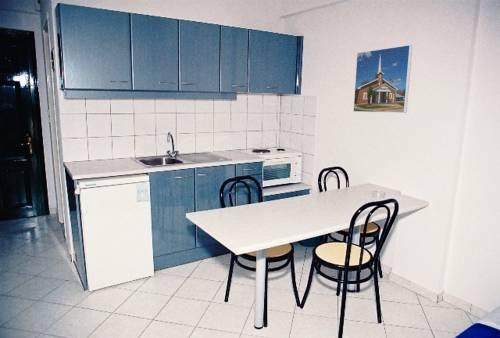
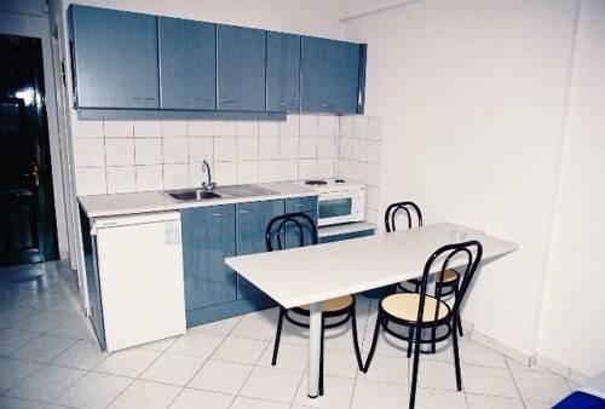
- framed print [352,44,413,114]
